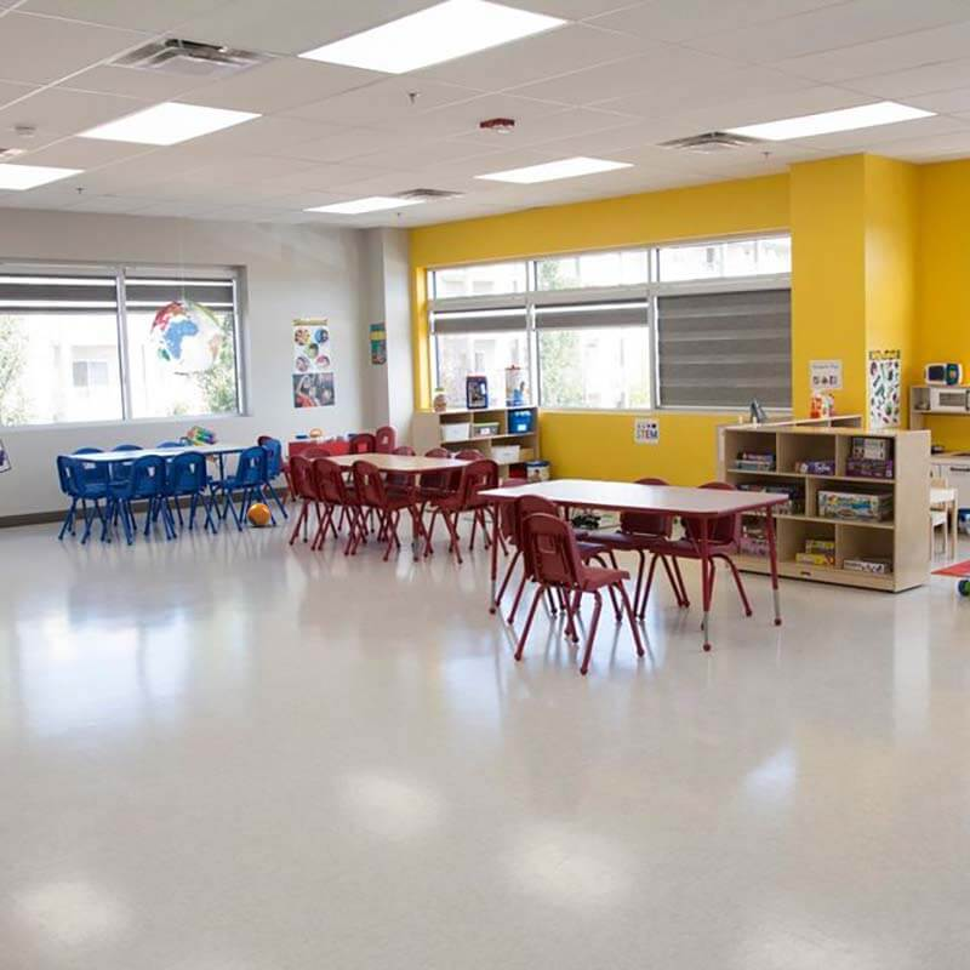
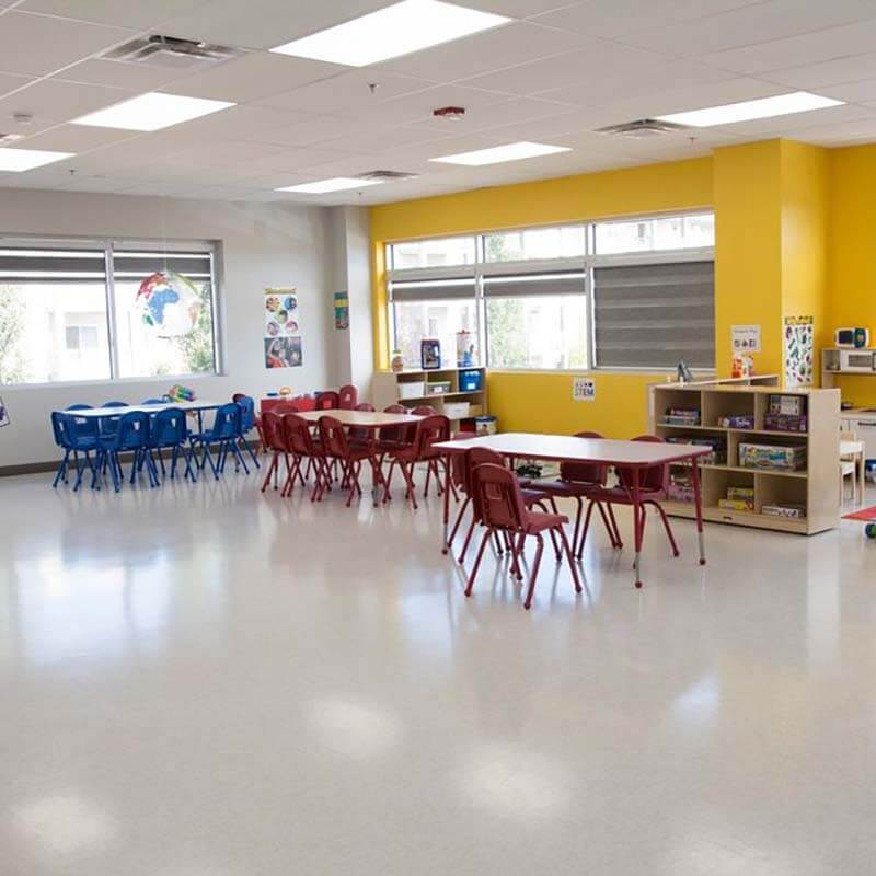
- ball [245,502,272,527]
